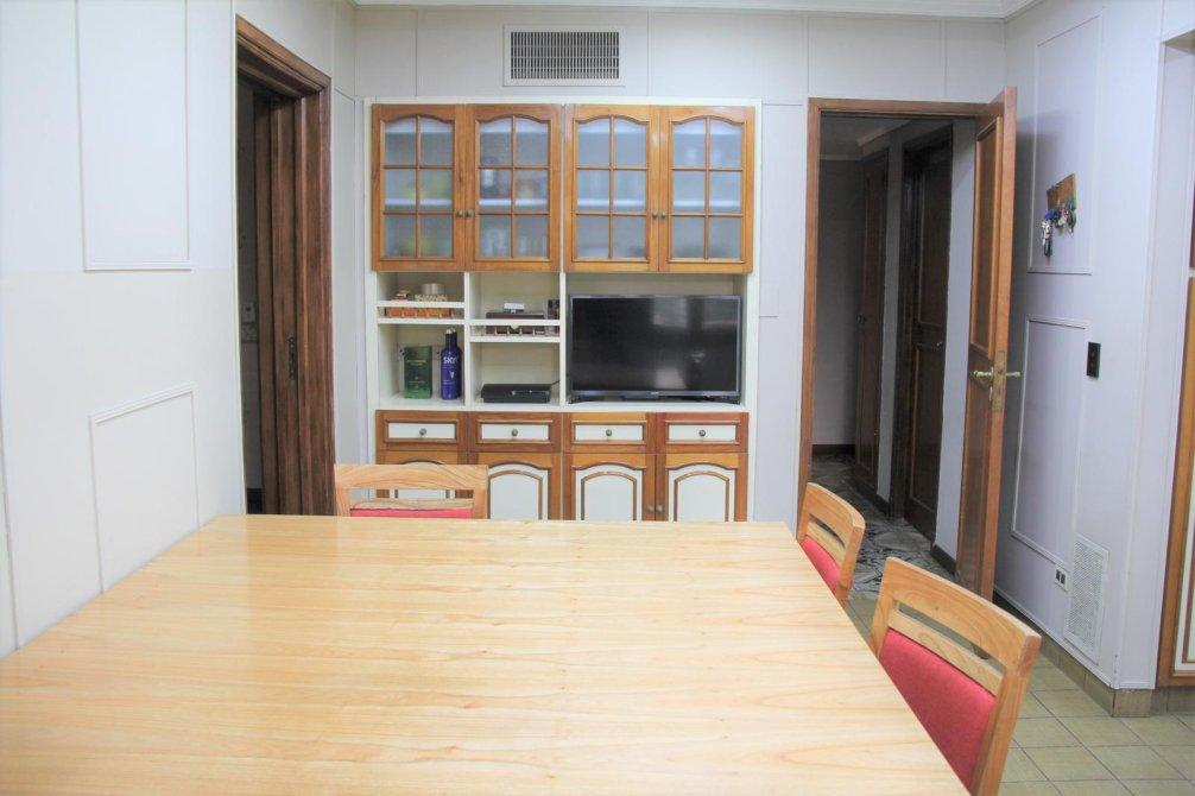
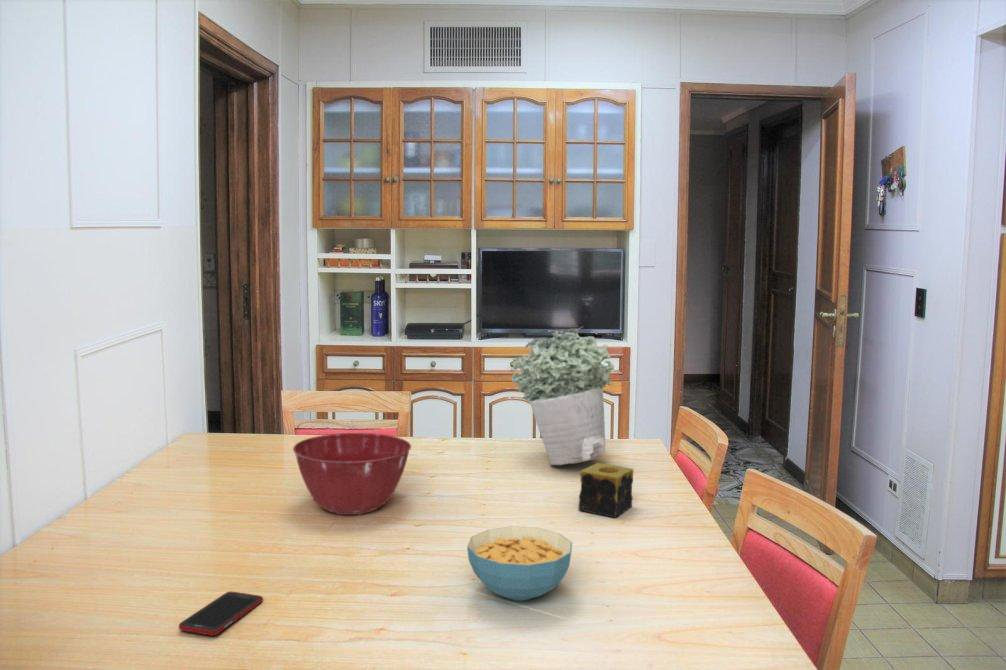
+ candle [577,462,634,519]
+ potted plant [510,326,615,466]
+ cell phone [178,590,264,637]
+ mixing bowl [292,432,412,516]
+ cereal bowl [466,525,573,602]
